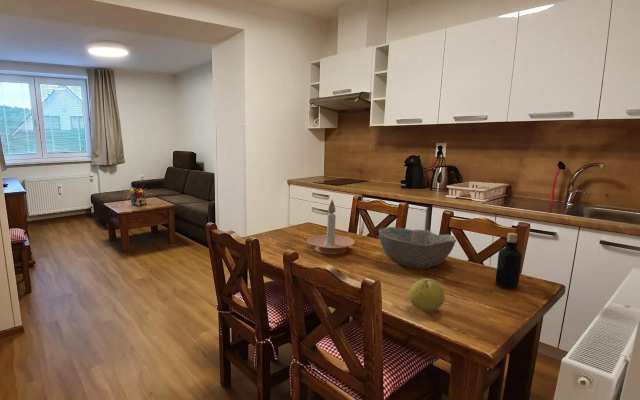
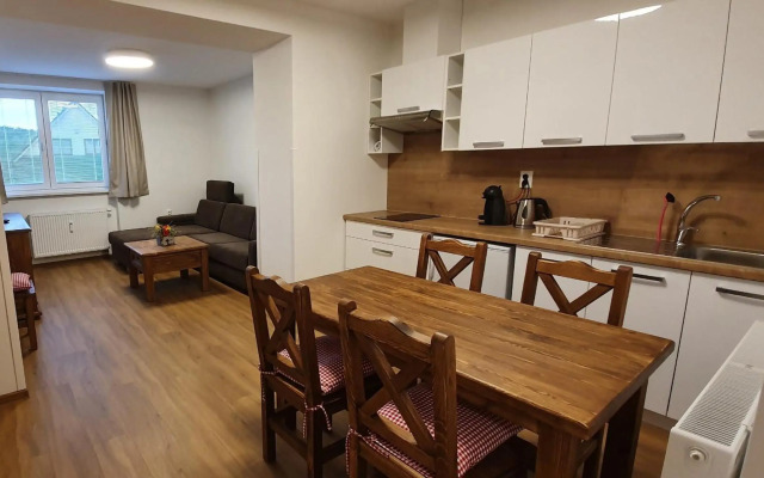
- candle holder [306,199,356,255]
- fruit [407,278,446,313]
- bowl [378,226,457,269]
- bottle [495,232,523,289]
